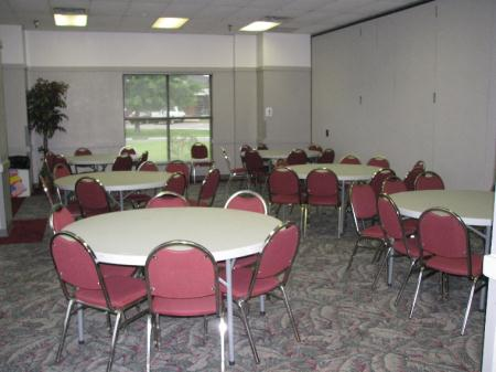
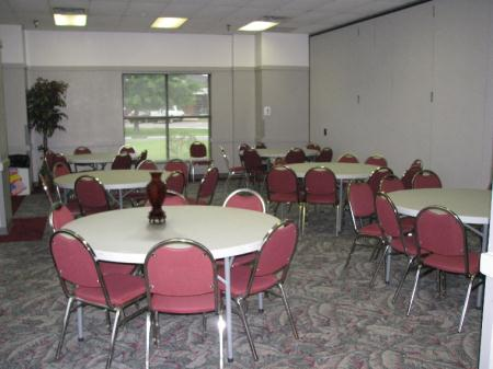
+ vase [145,171,169,224]
